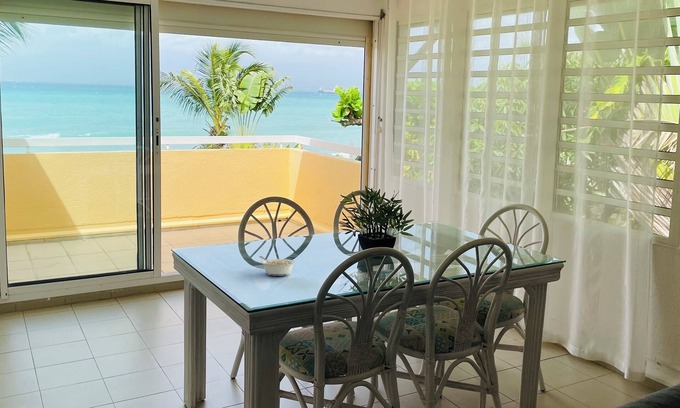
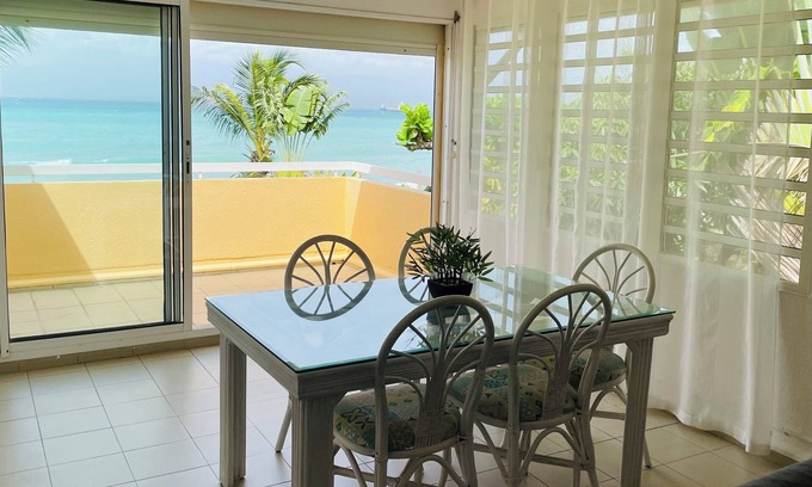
- legume [258,255,297,277]
